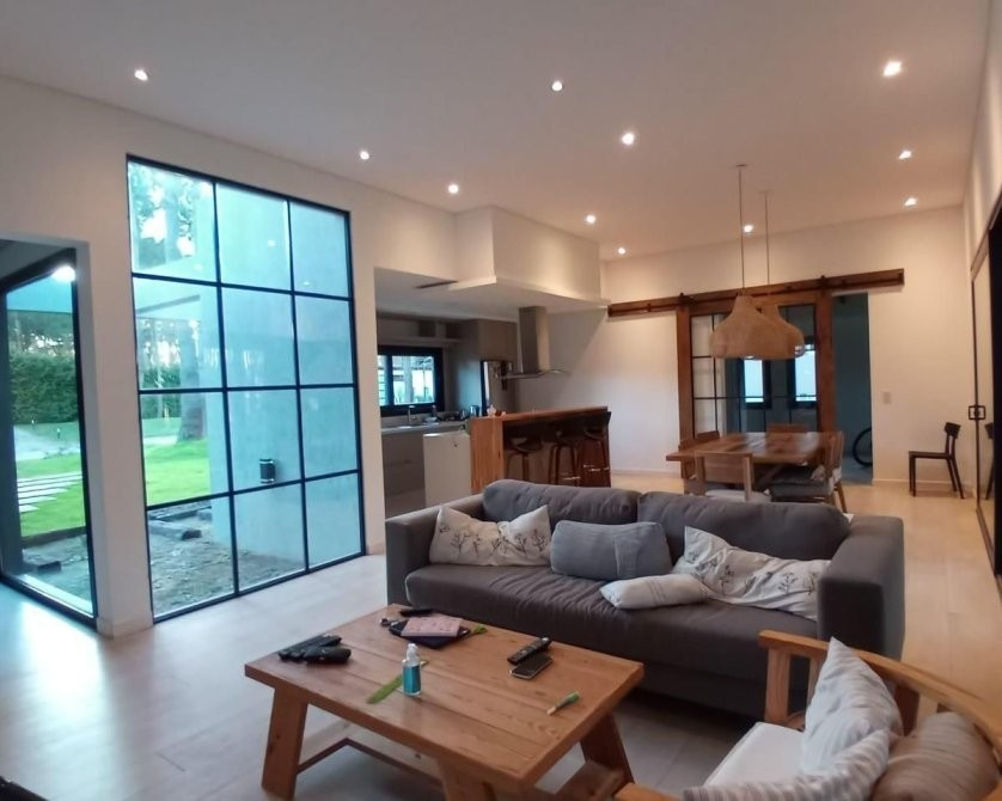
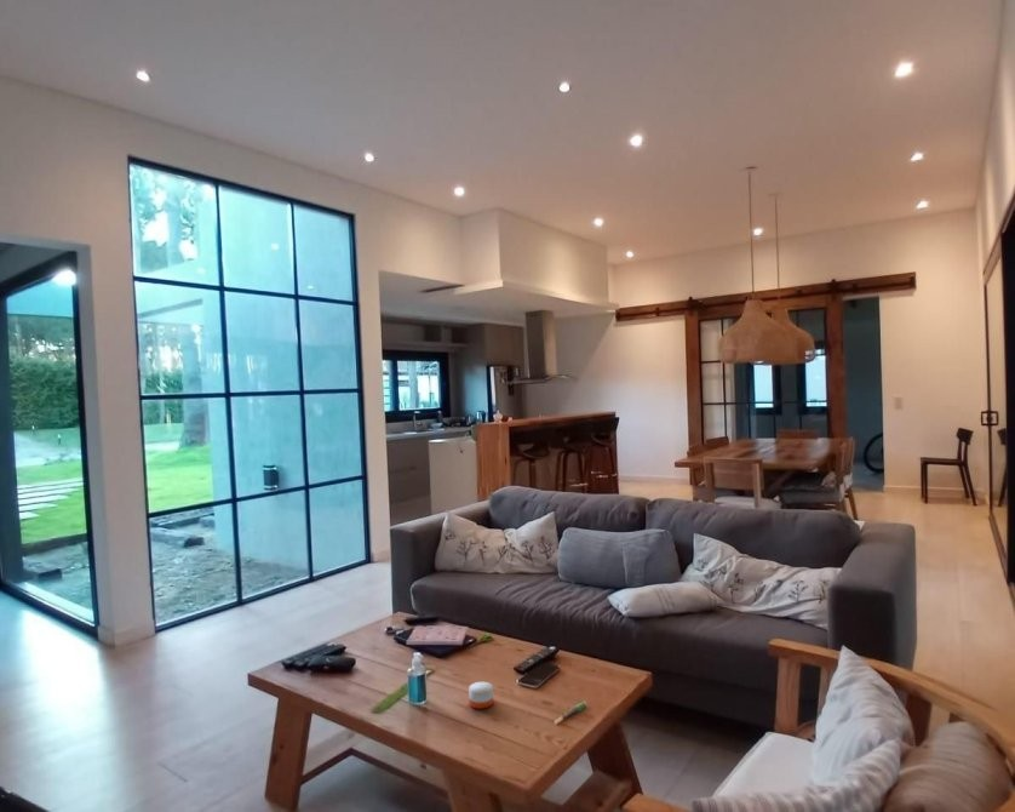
+ candle [468,681,494,710]
